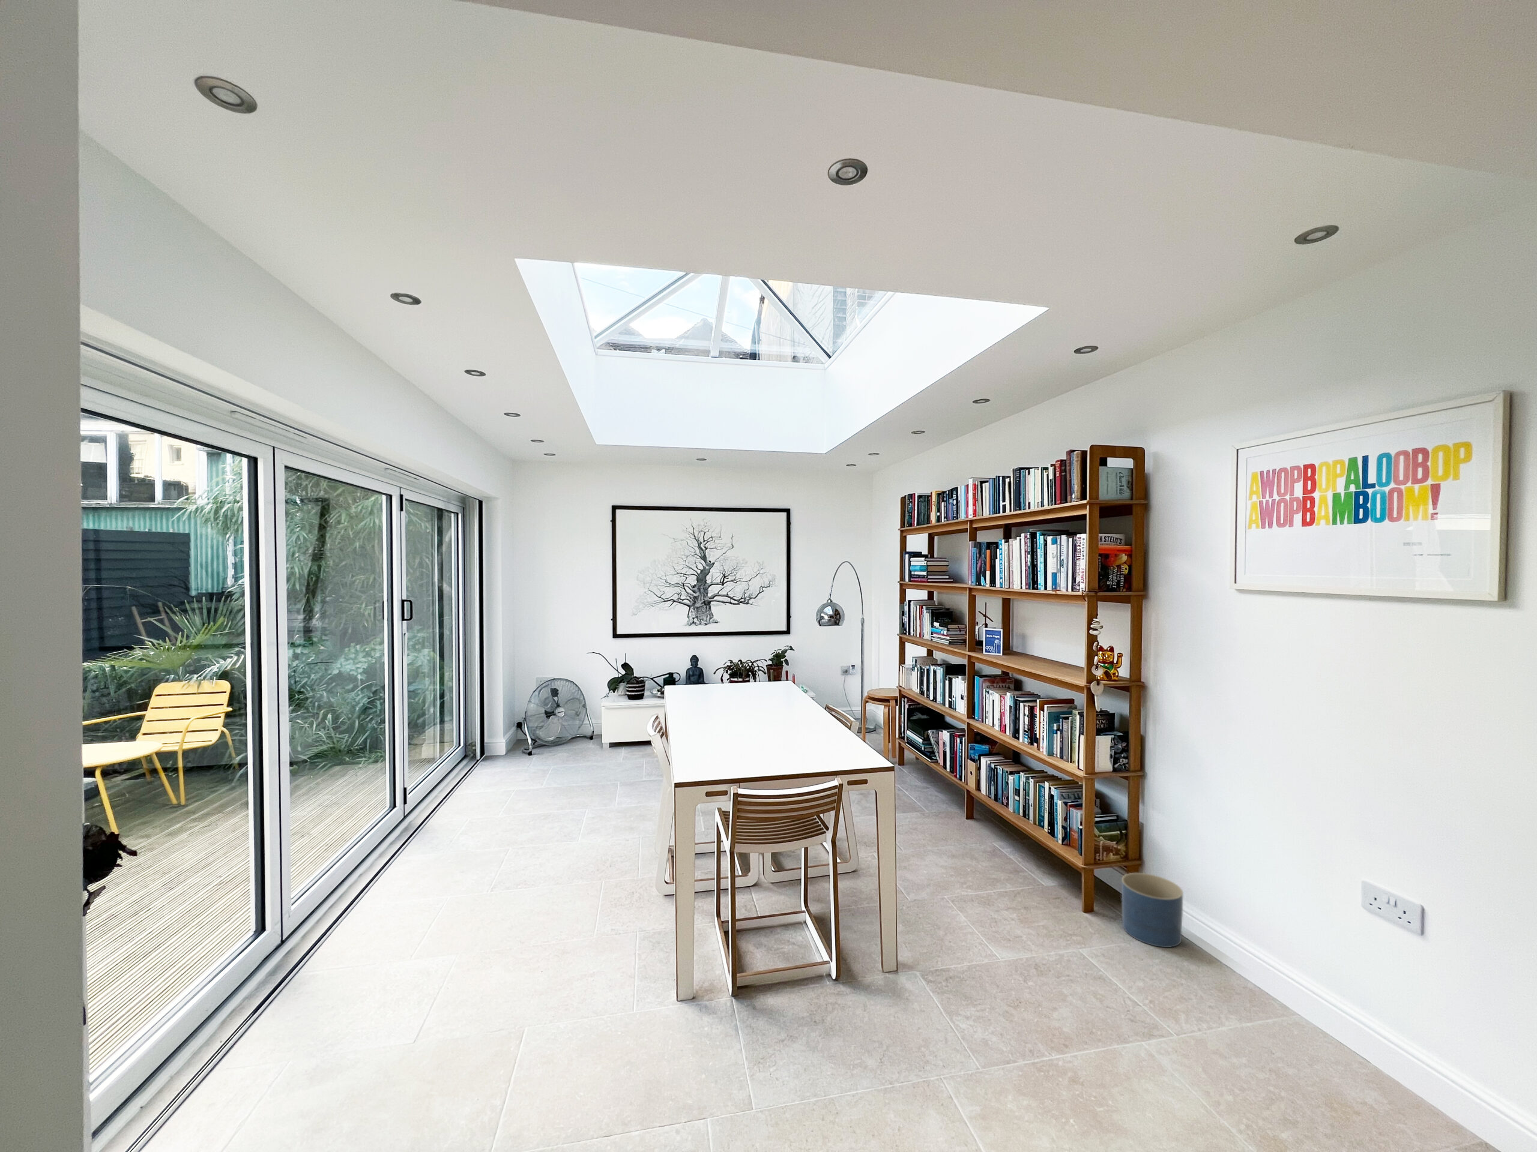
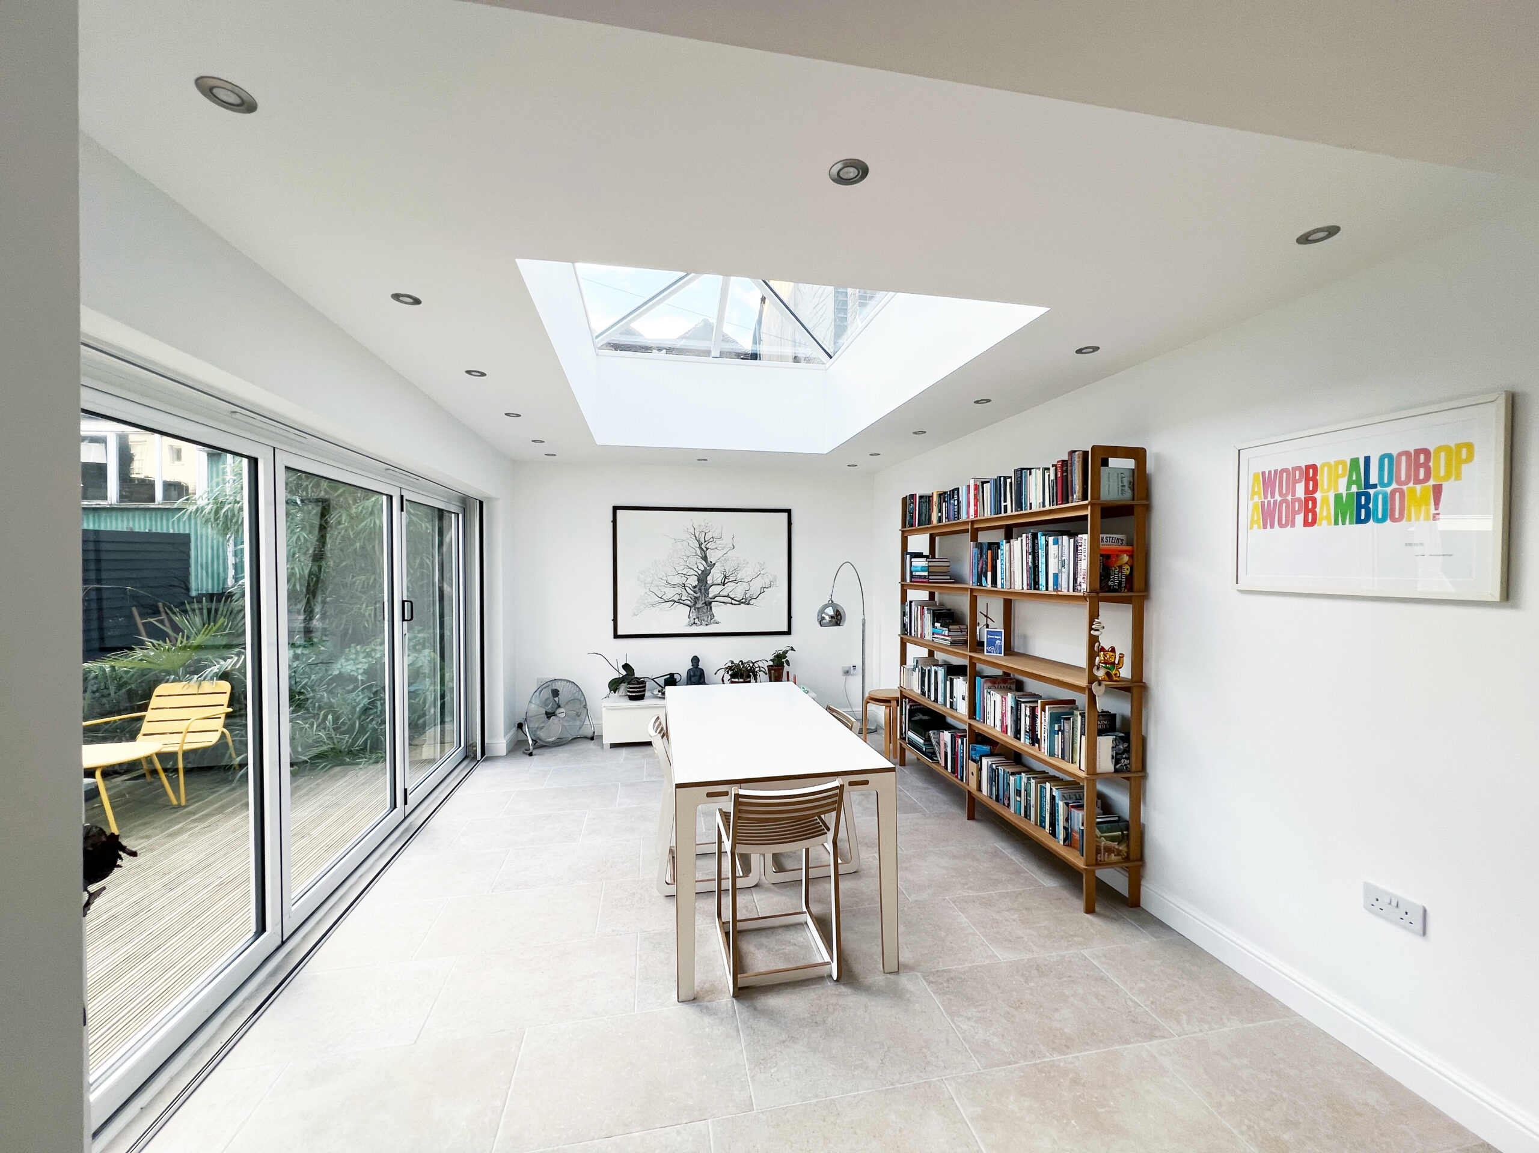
- planter [1121,872,1184,947]
